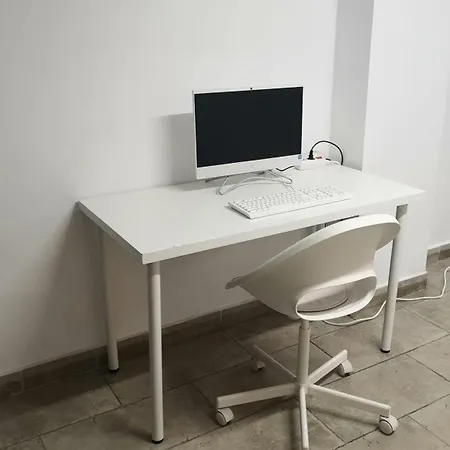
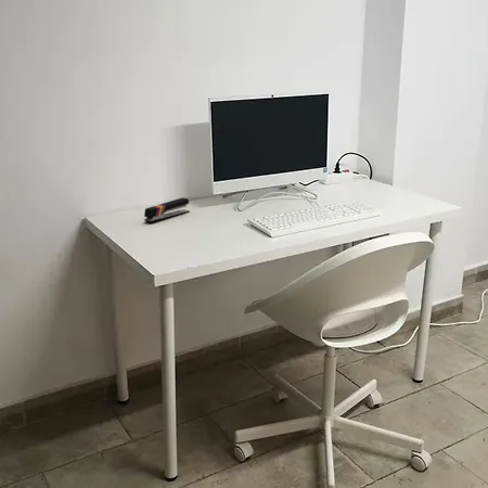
+ stapler [143,196,191,223]
